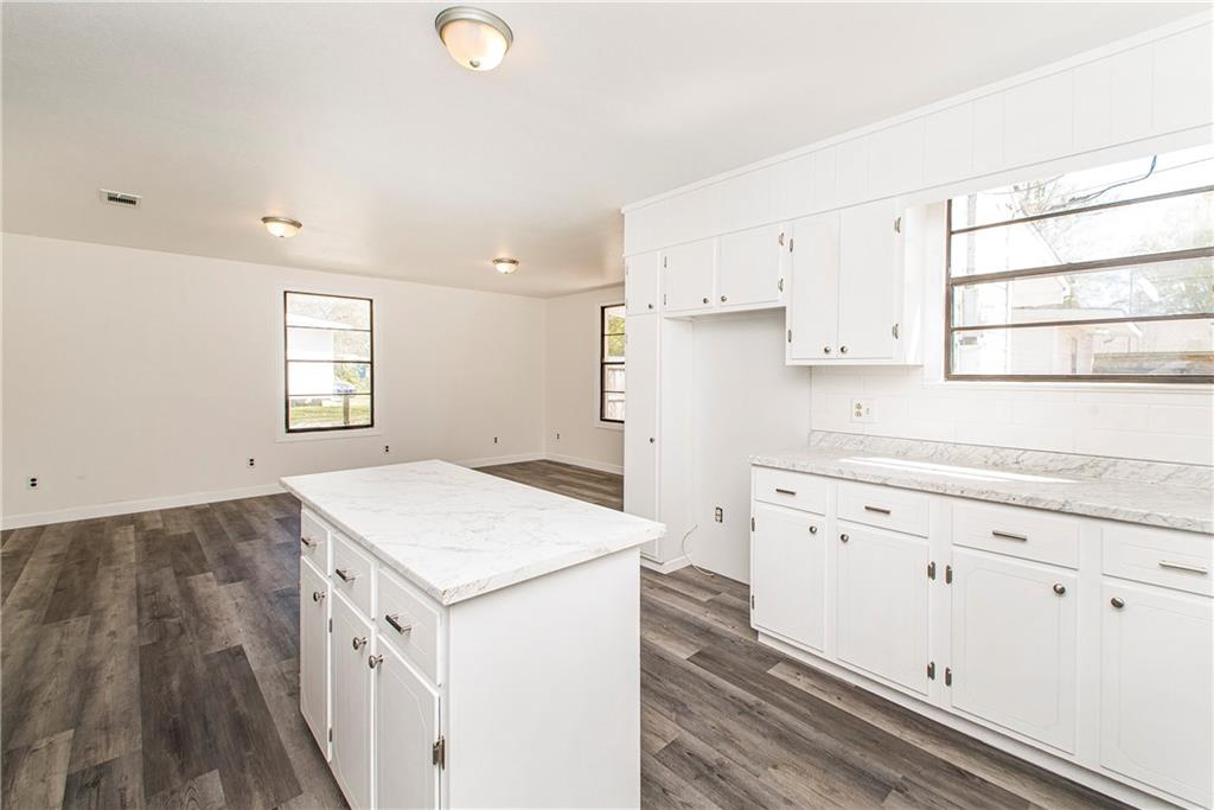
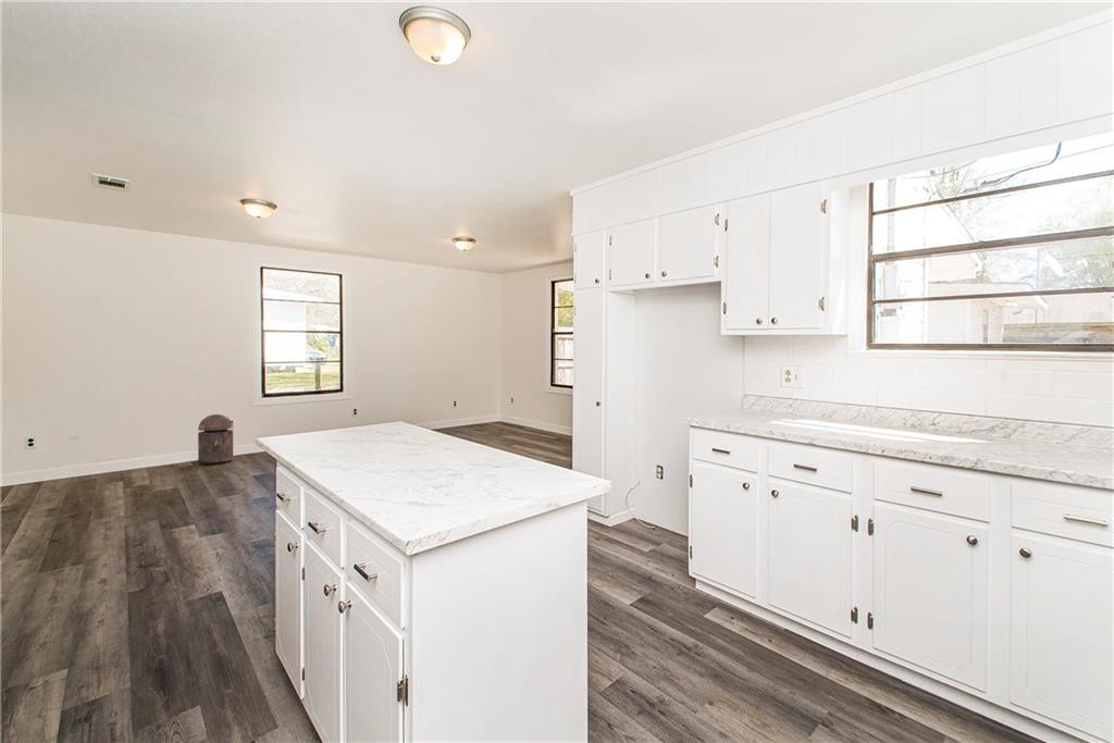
+ trash can [197,413,234,466]
